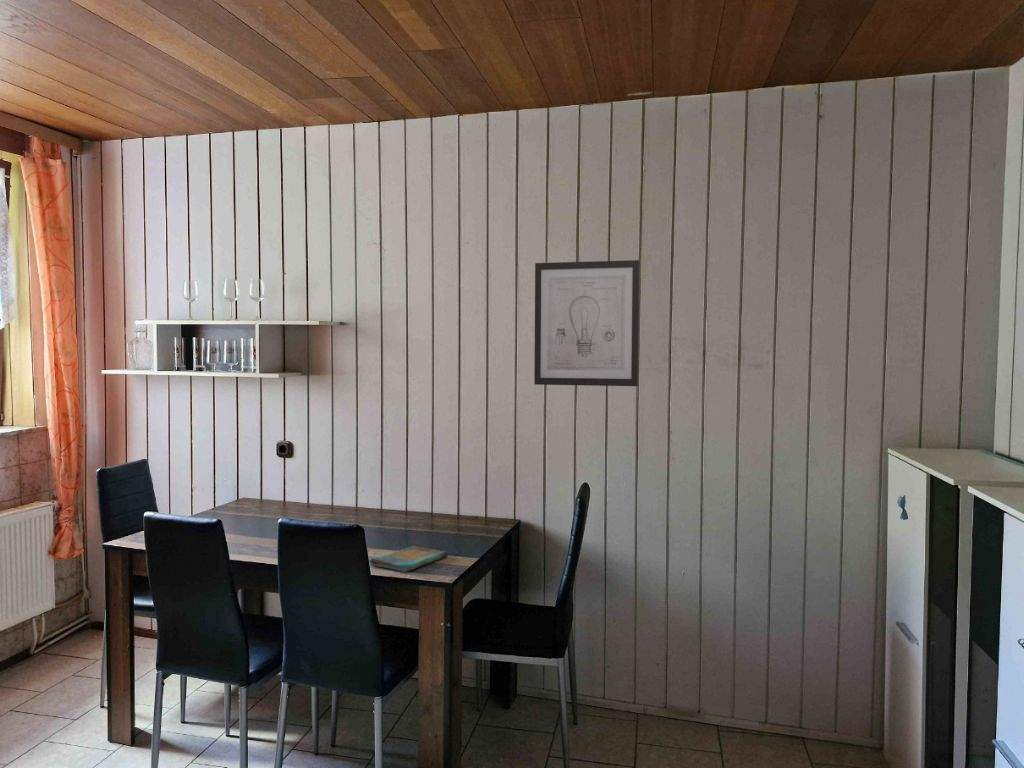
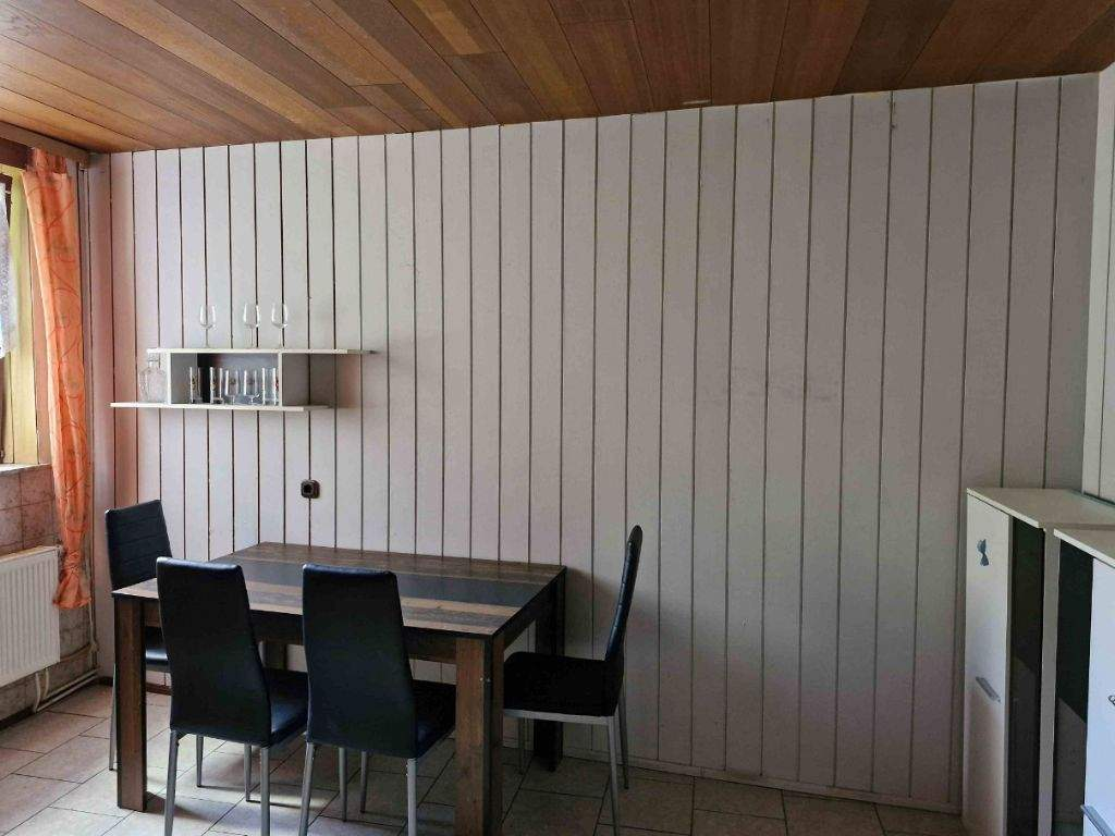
- wall art [533,259,640,387]
- dish towel [369,545,449,573]
